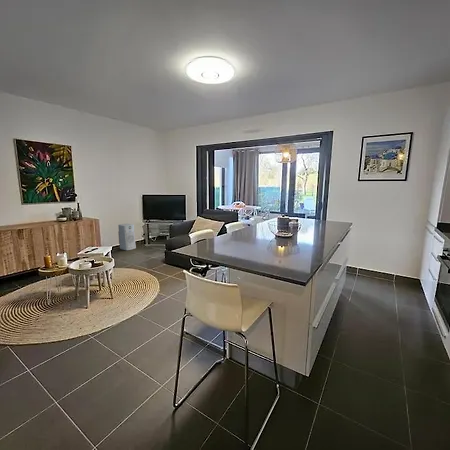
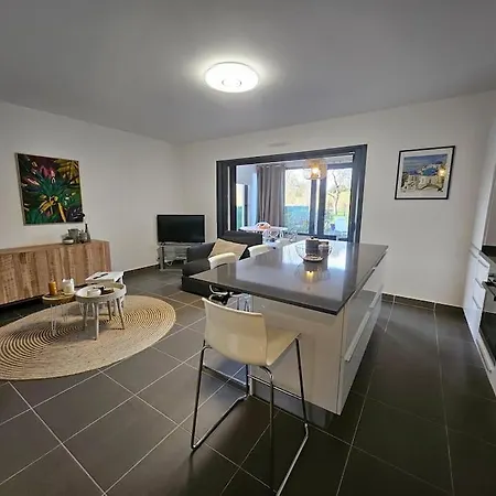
- air purifier [117,223,137,251]
